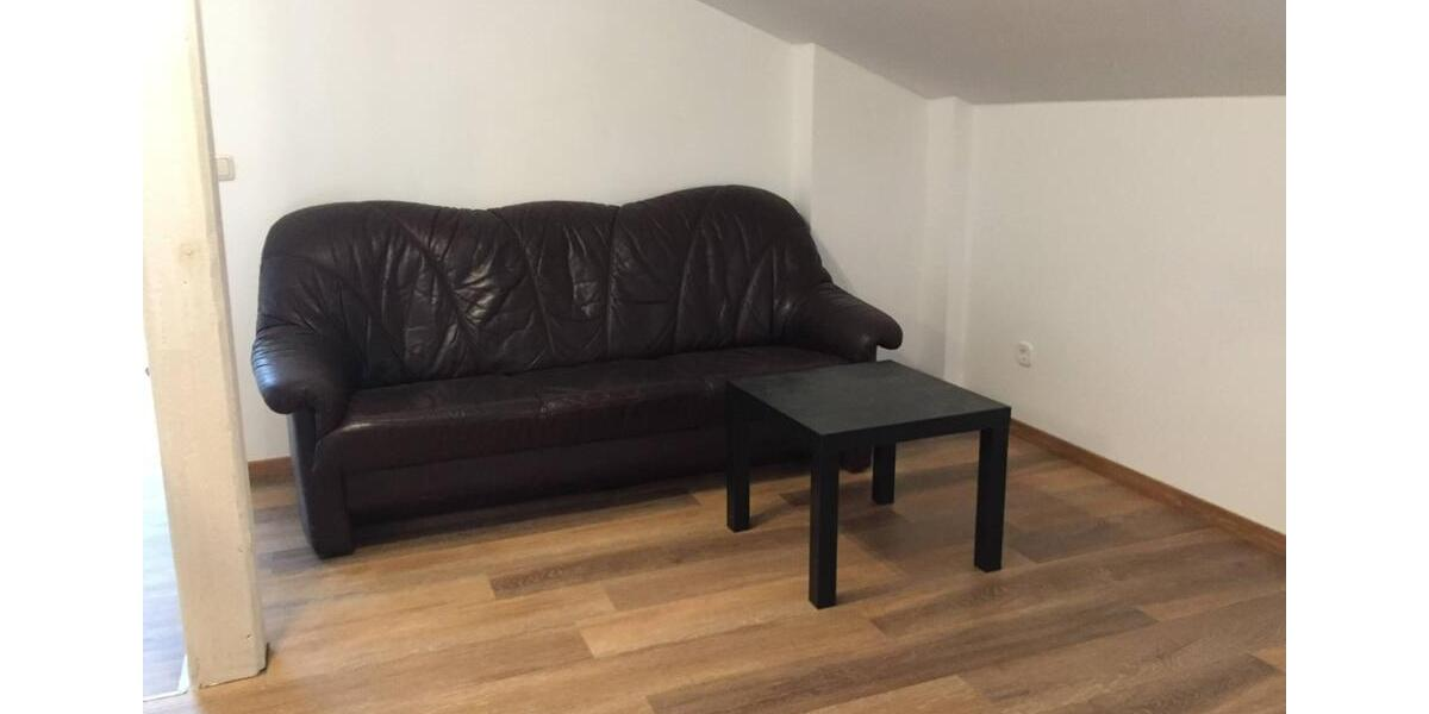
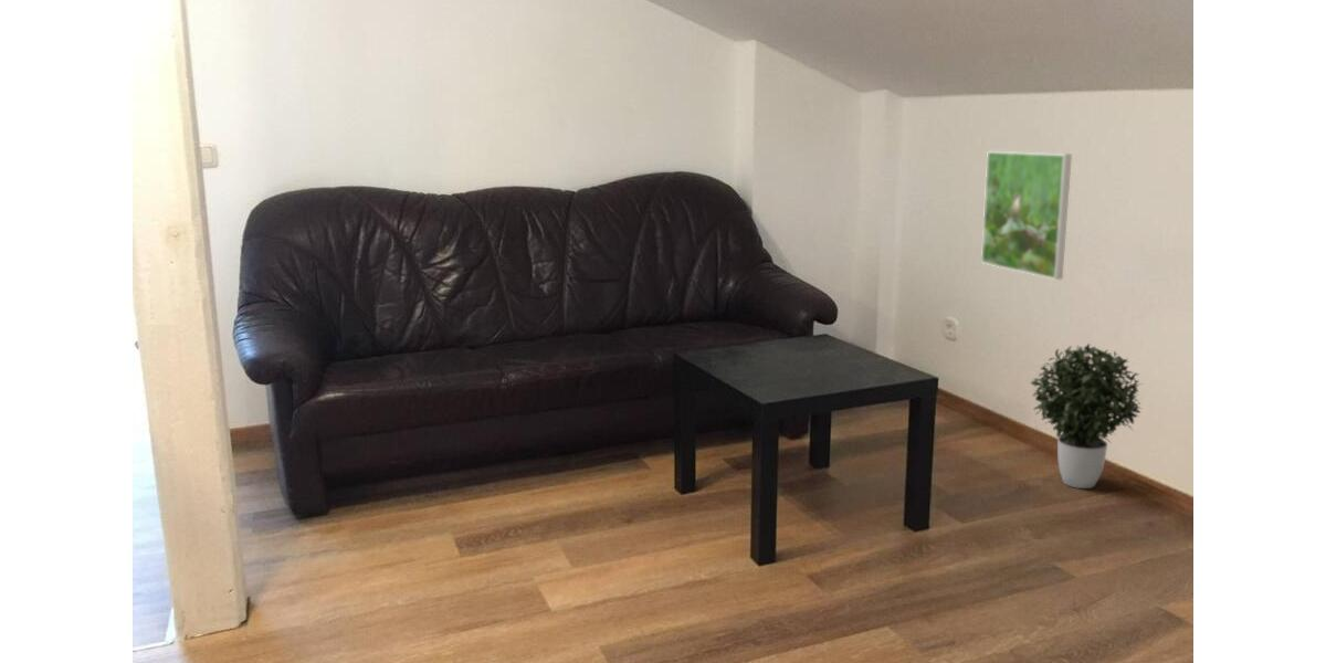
+ potted plant [1029,343,1144,490]
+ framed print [980,150,1073,281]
